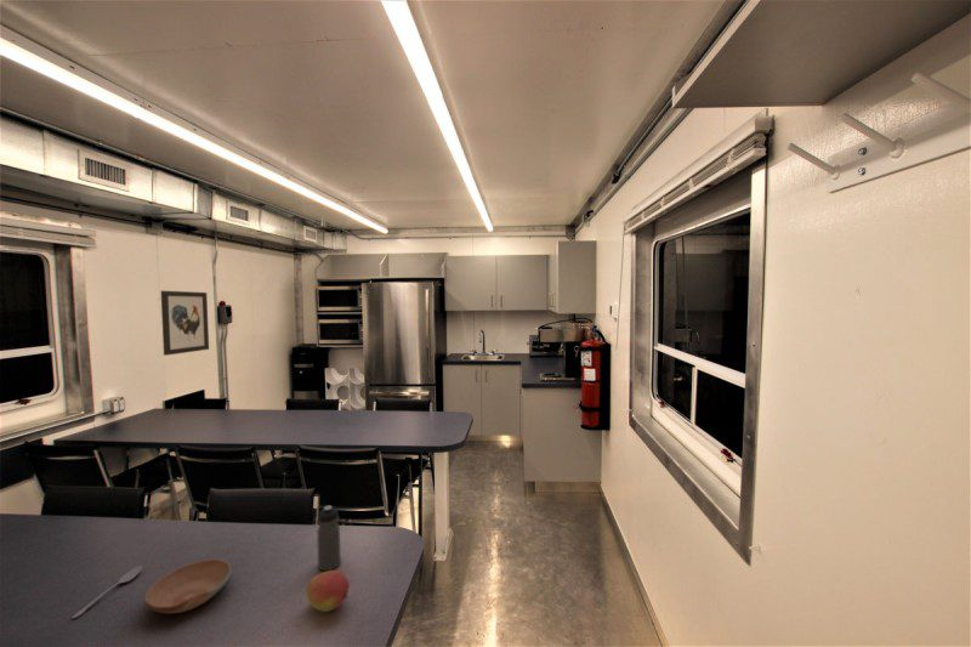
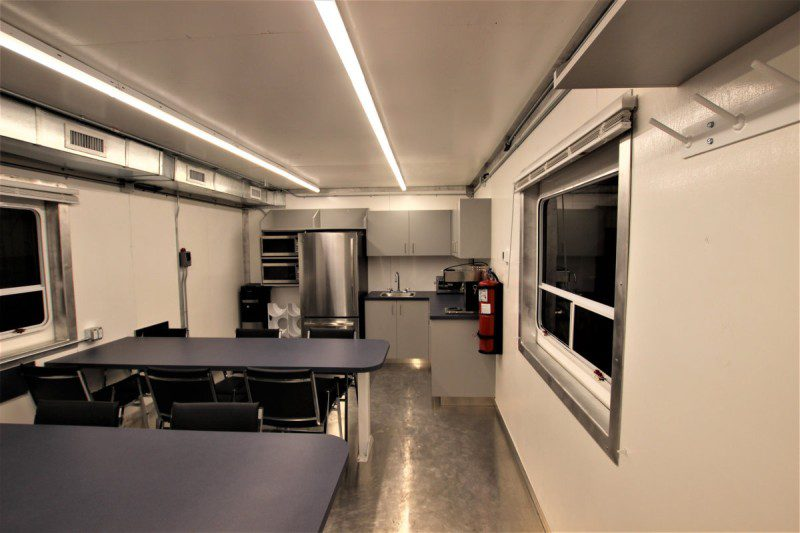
- bowl [143,558,233,614]
- wall art [160,290,210,357]
- water bottle [316,505,342,572]
- fruit [305,569,351,613]
- spoon [72,564,143,619]
